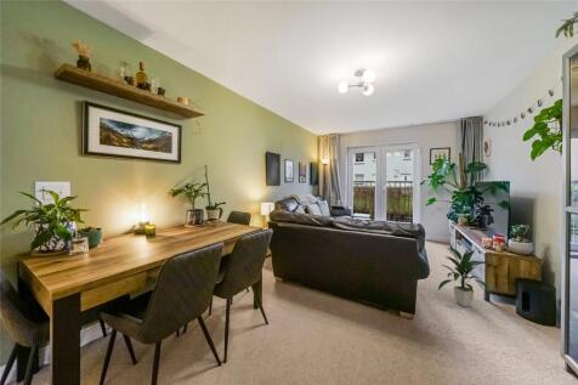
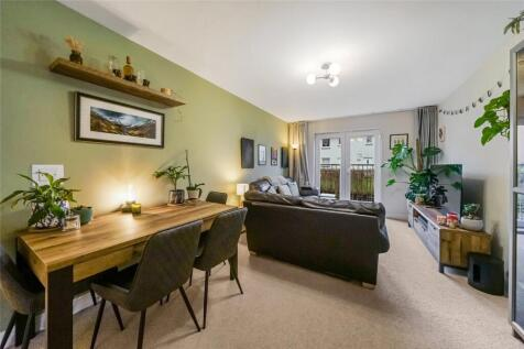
- indoor plant [436,247,495,307]
